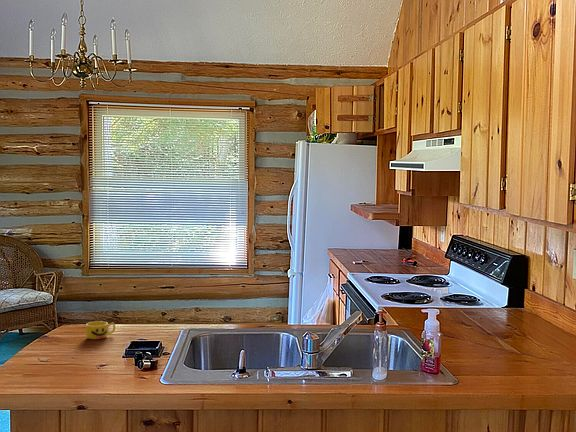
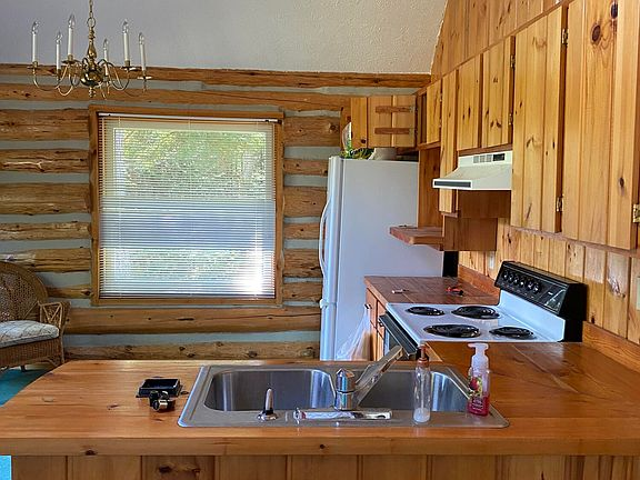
- cup [84,320,116,340]
